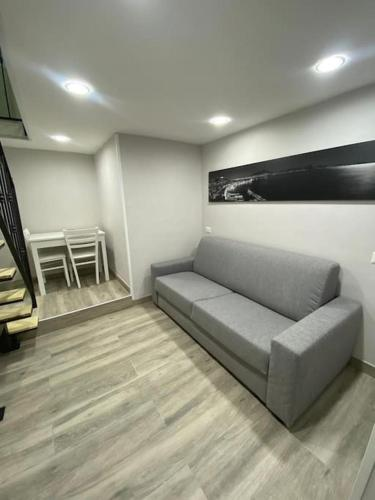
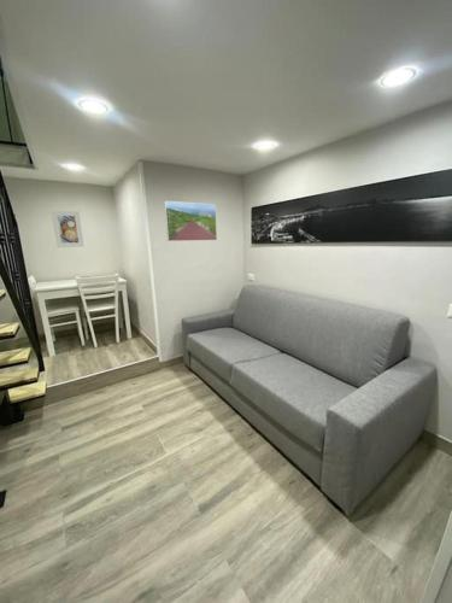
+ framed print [163,200,218,242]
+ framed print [49,210,86,248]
